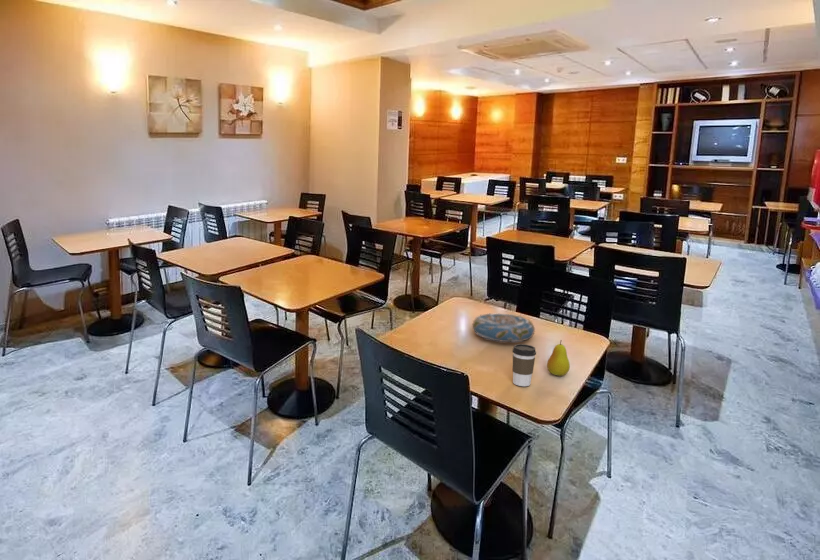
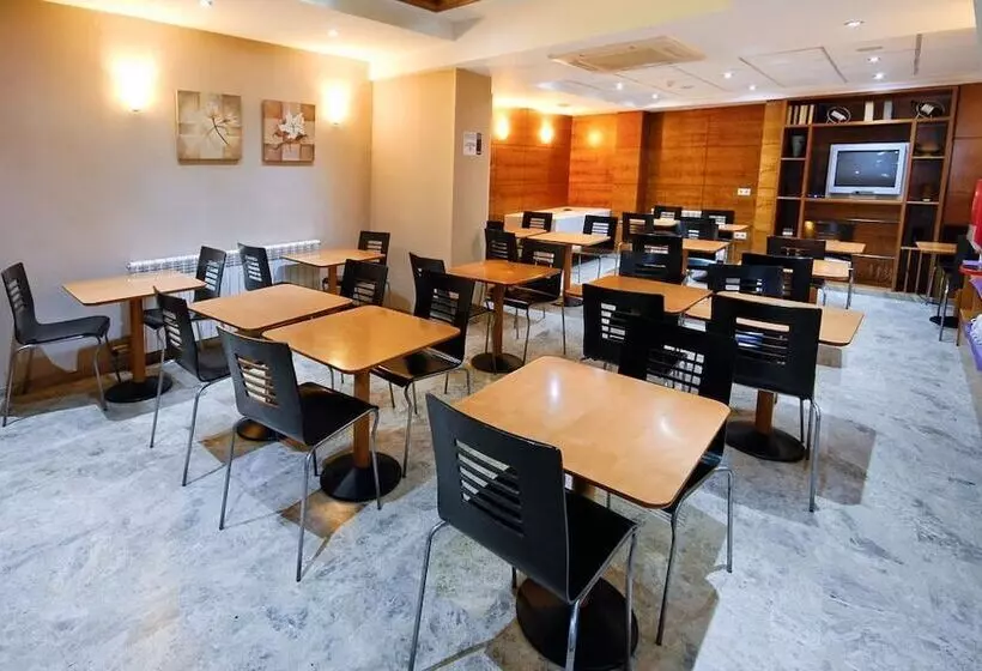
- decorative bowl [471,312,536,344]
- fruit [546,339,571,377]
- coffee cup [511,343,537,387]
